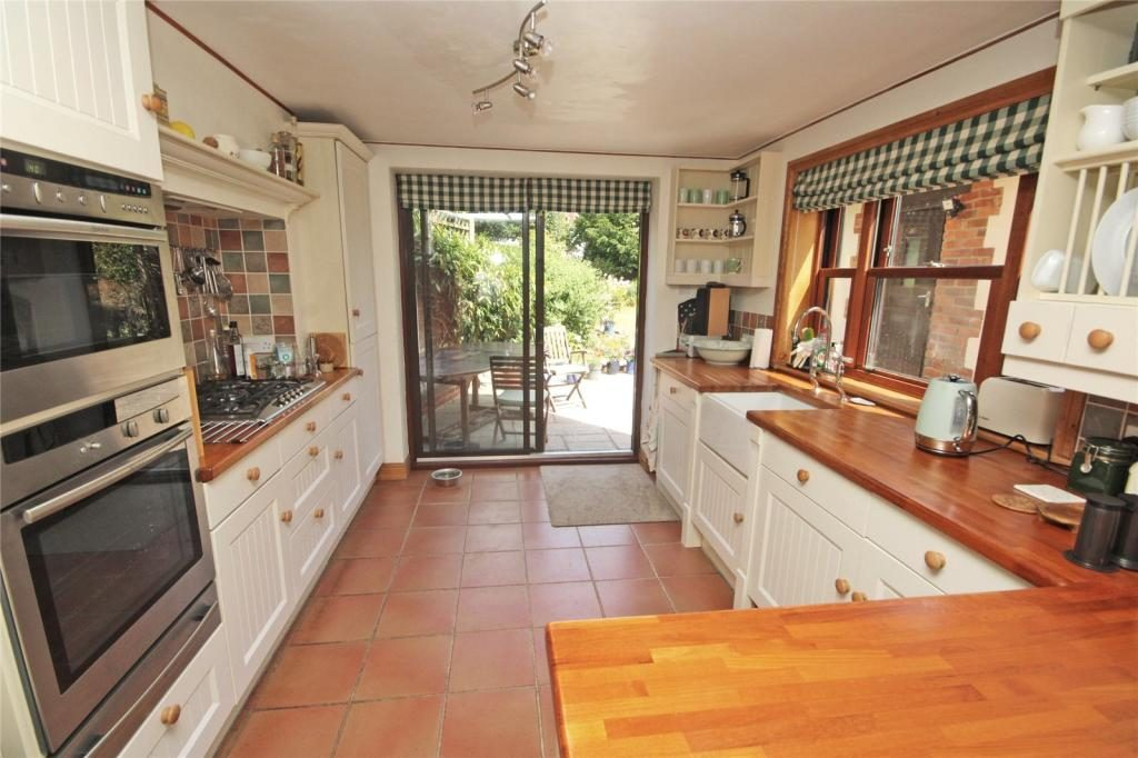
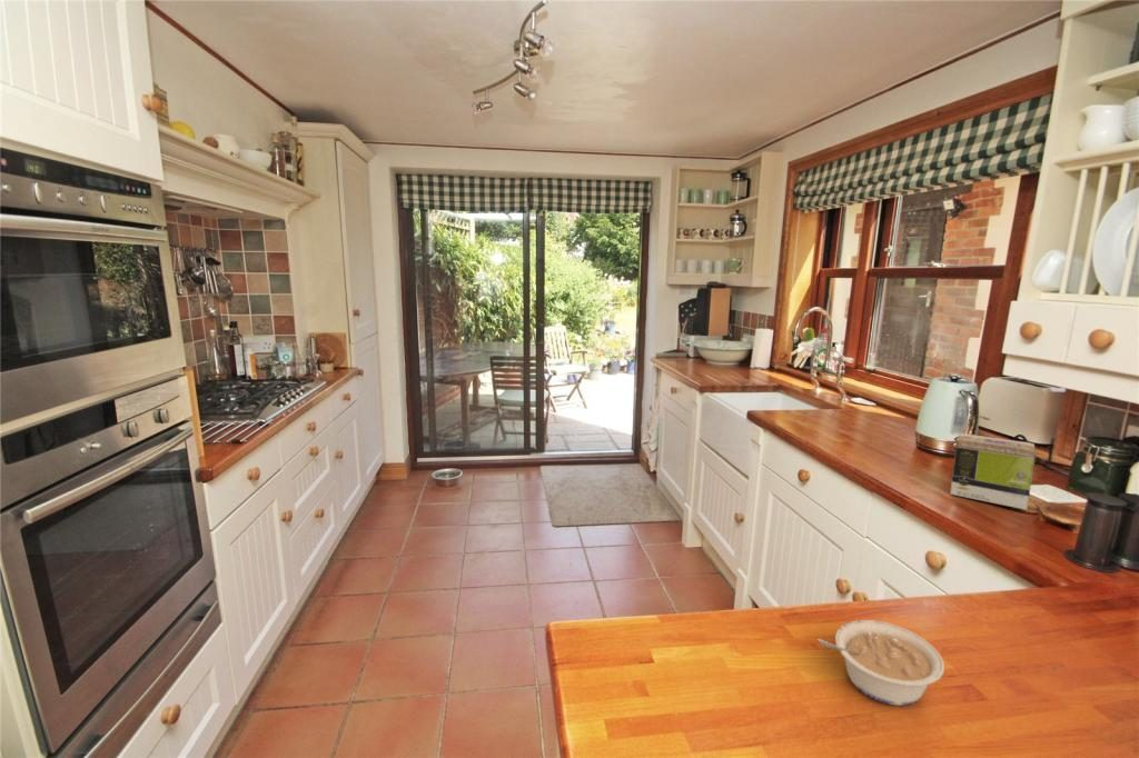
+ legume [818,619,945,707]
+ tea box [949,432,1037,511]
